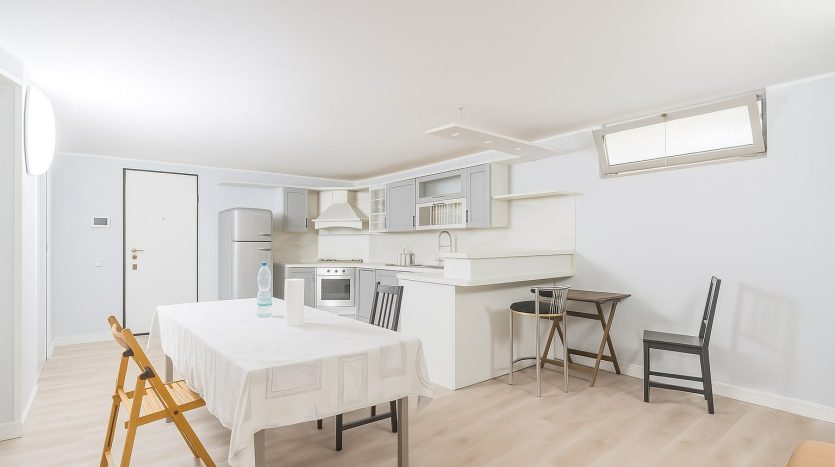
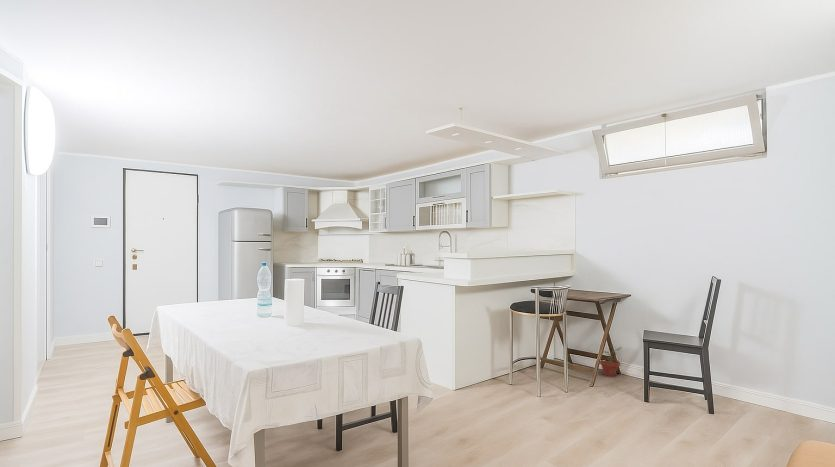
+ potted plant [599,344,623,377]
